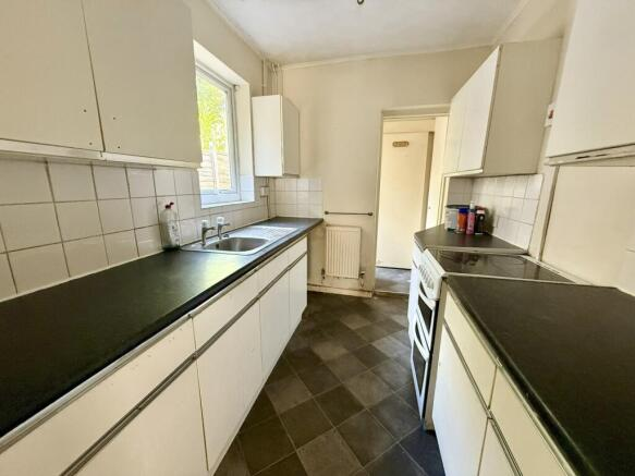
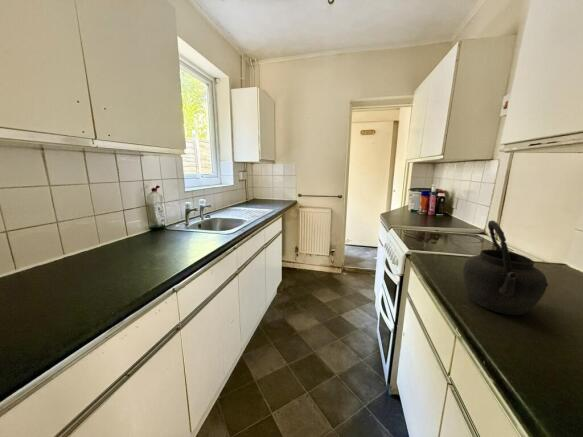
+ kettle [462,220,549,316]
